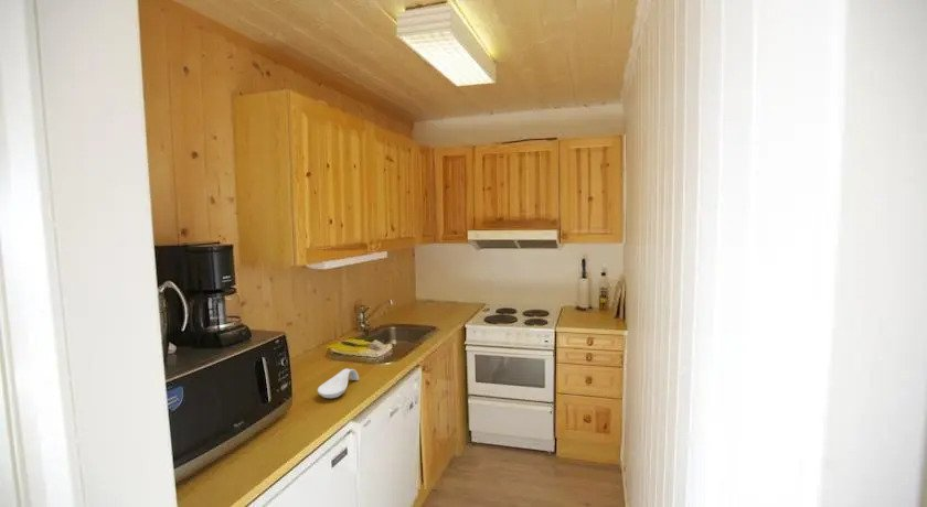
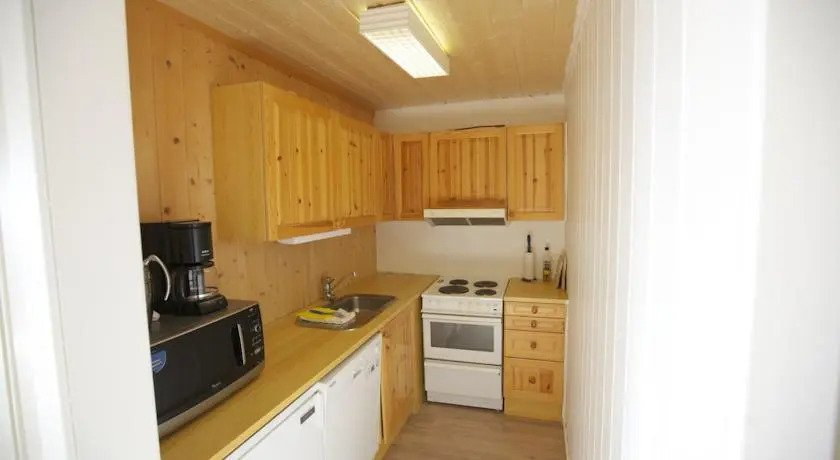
- spoon rest [317,368,360,399]
